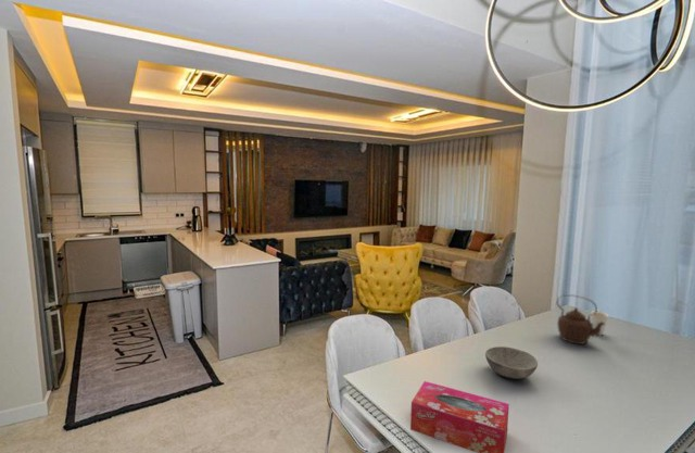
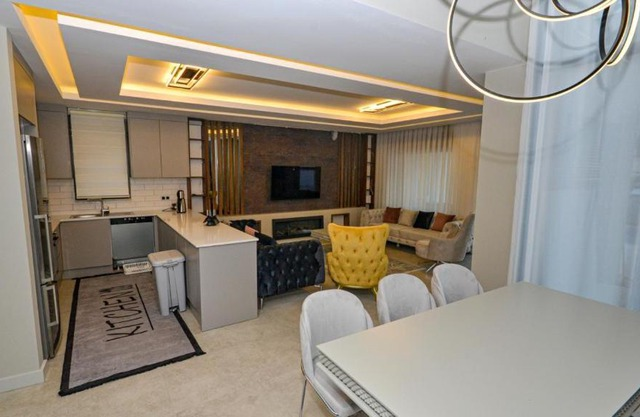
- teapot [556,293,607,345]
- cup [590,310,609,336]
- tissue box [409,380,510,453]
- bowl [484,345,539,380]
